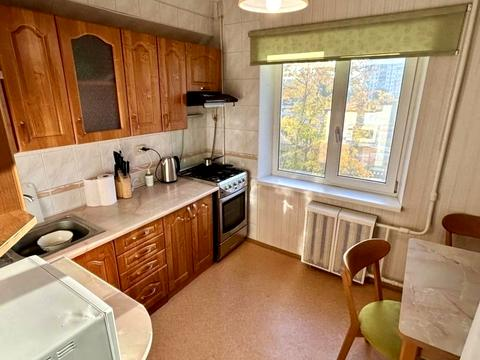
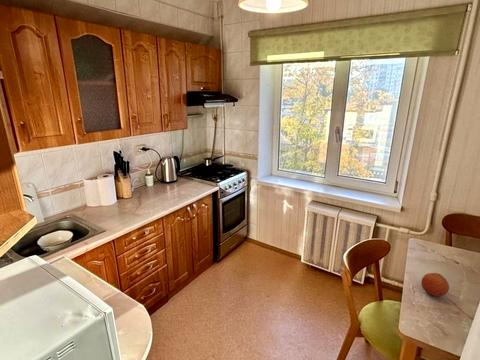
+ fruit [420,272,450,297]
